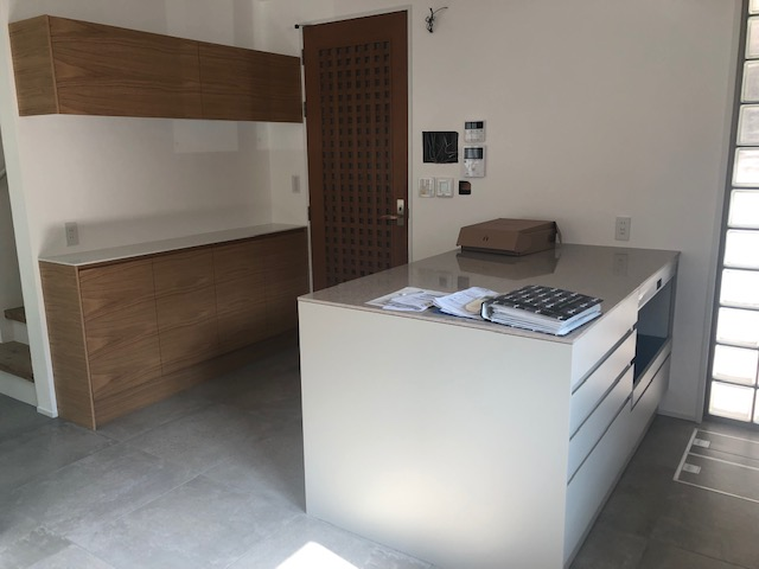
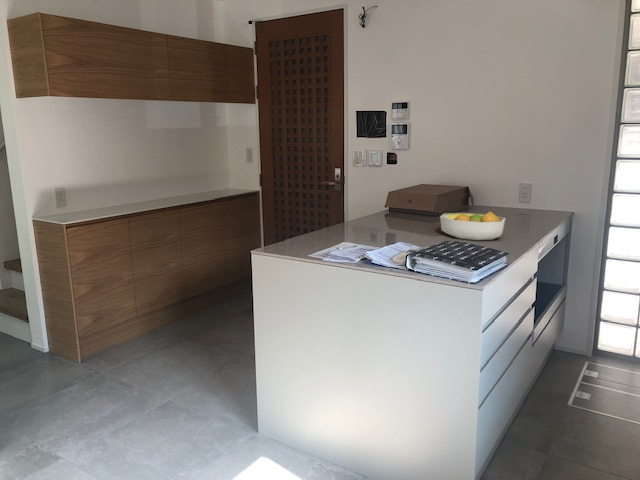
+ fruit bowl [439,210,507,241]
